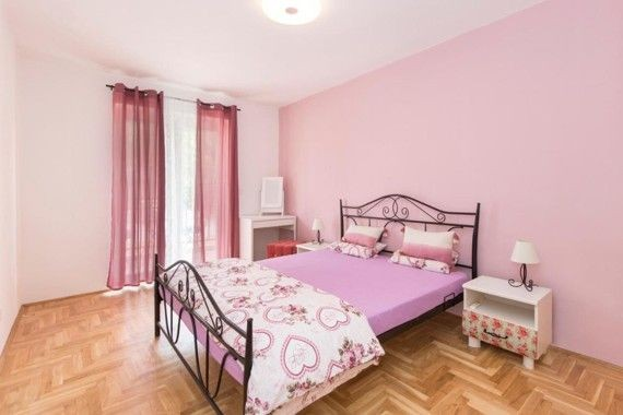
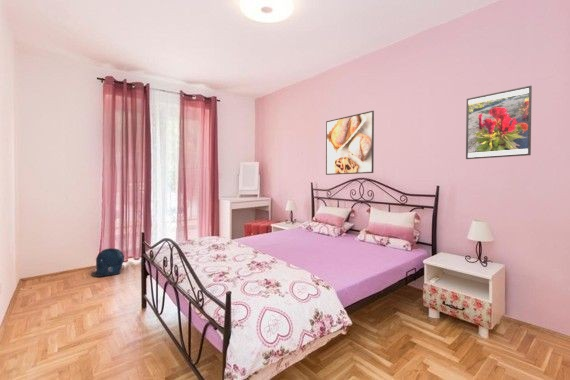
+ backpack [91,247,125,278]
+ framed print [325,110,375,176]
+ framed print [465,85,533,160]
